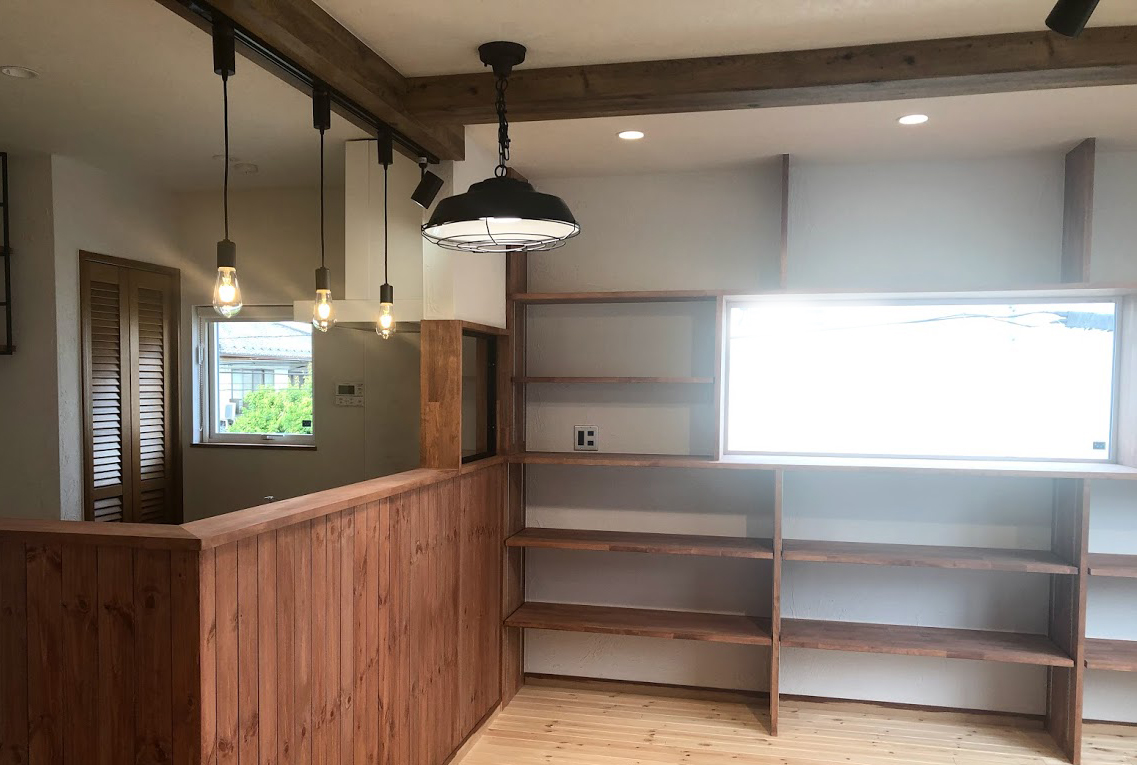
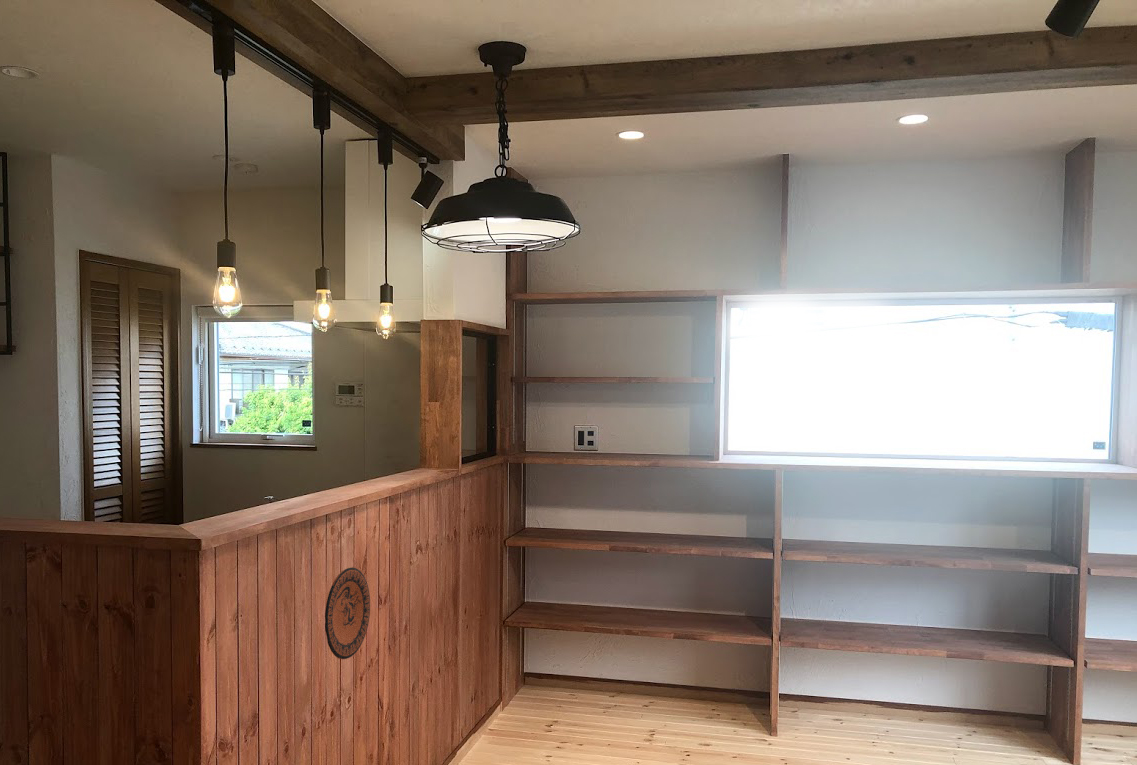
+ decorative plate [324,566,371,660]
